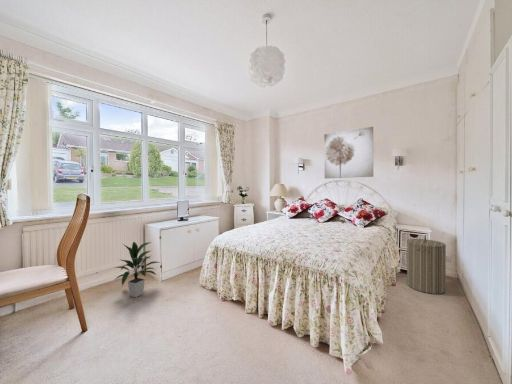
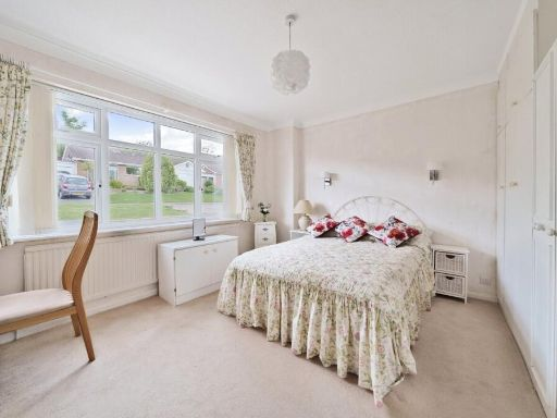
- laundry hamper [406,234,447,295]
- indoor plant [114,241,162,298]
- wall art [323,126,374,179]
